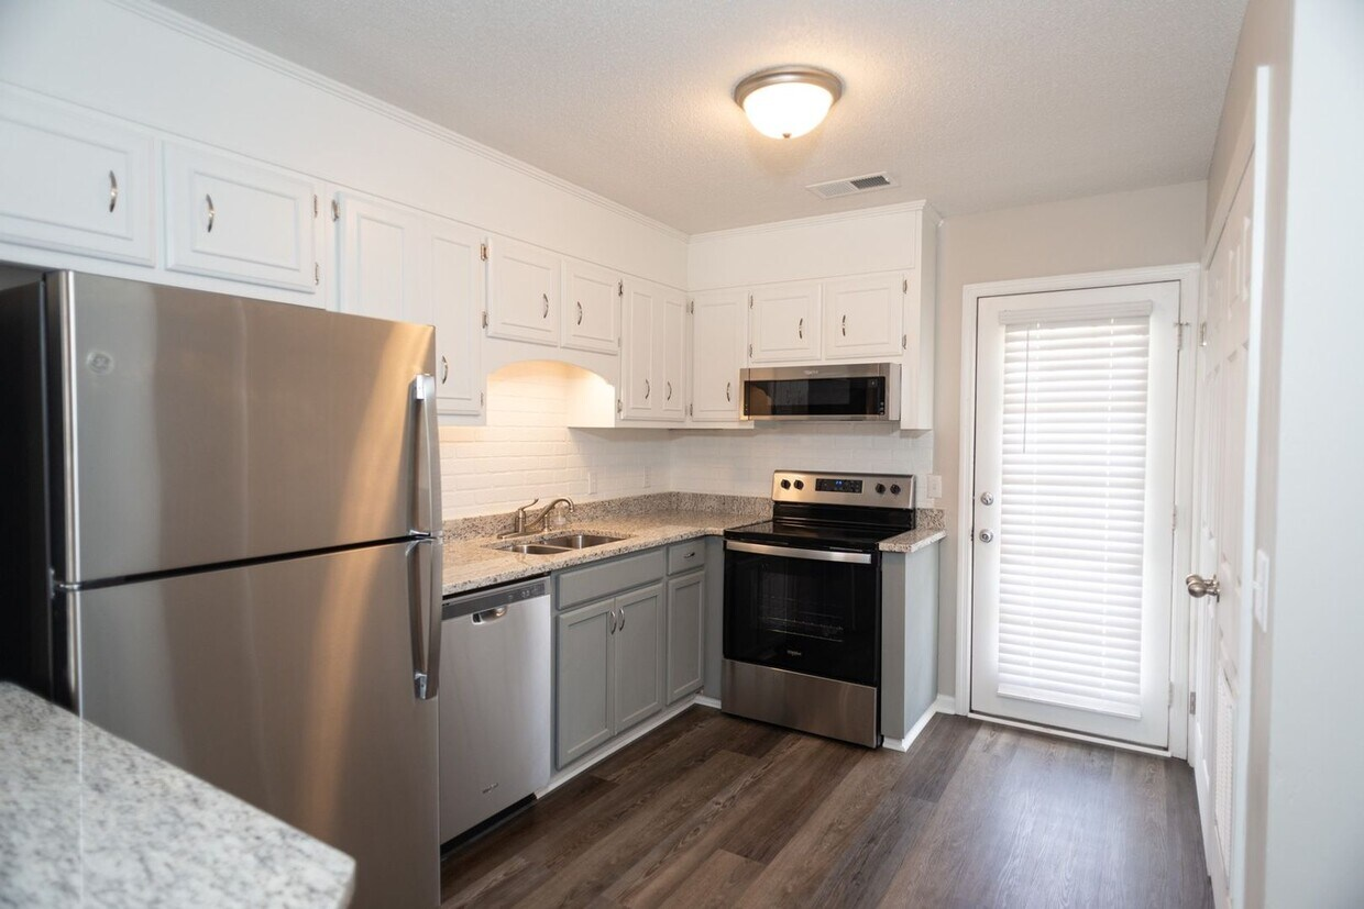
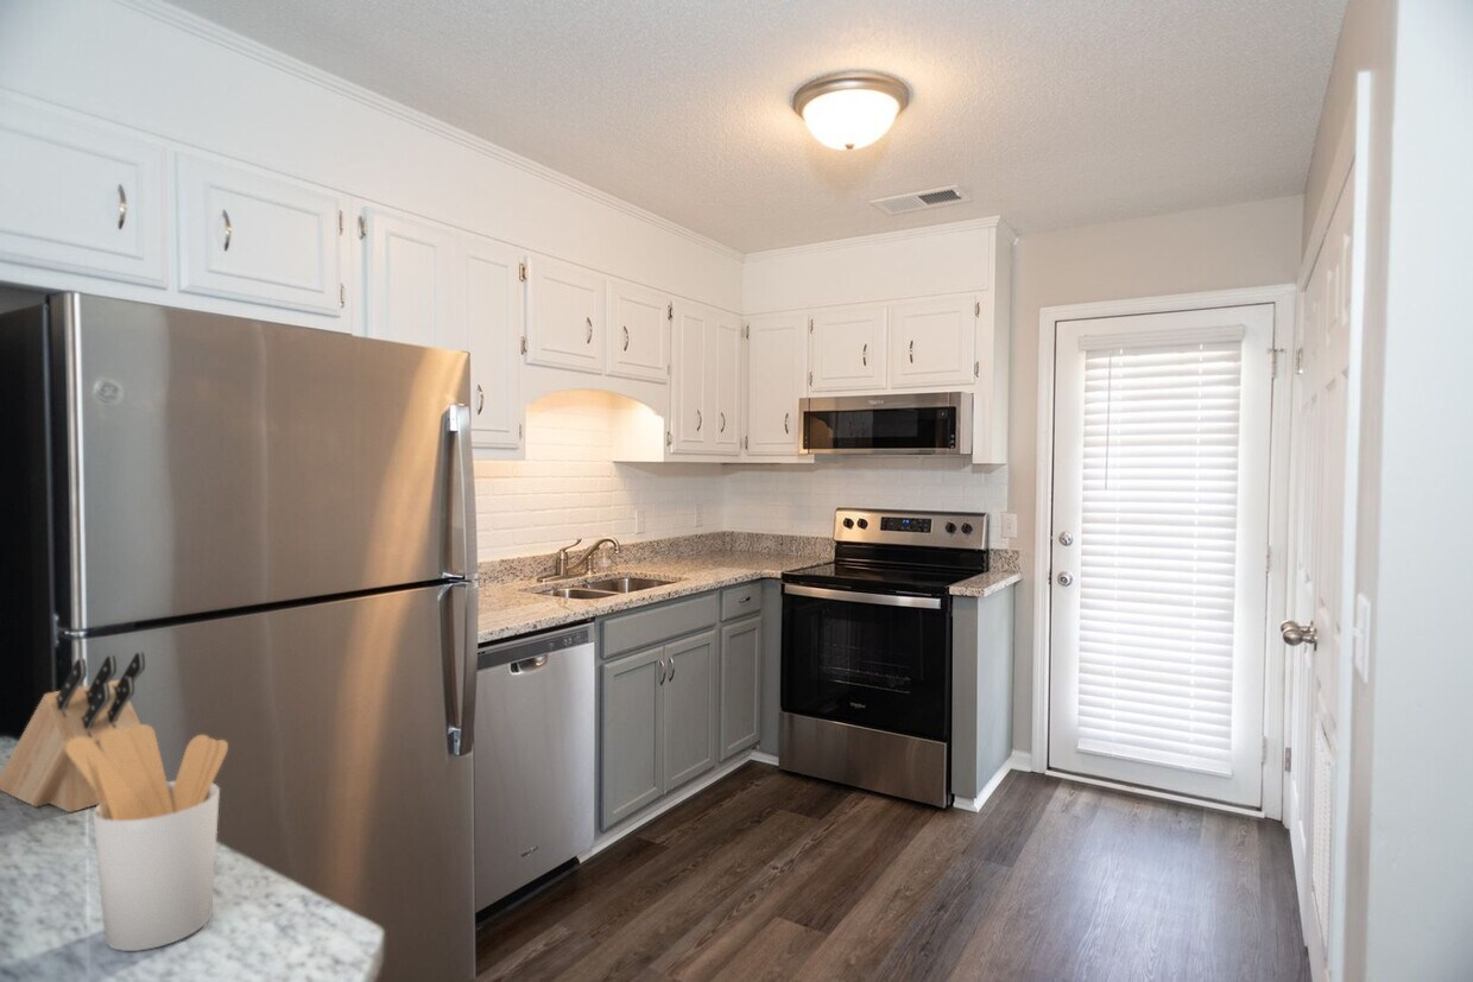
+ utensil holder [65,723,229,952]
+ knife block [0,651,146,813]
